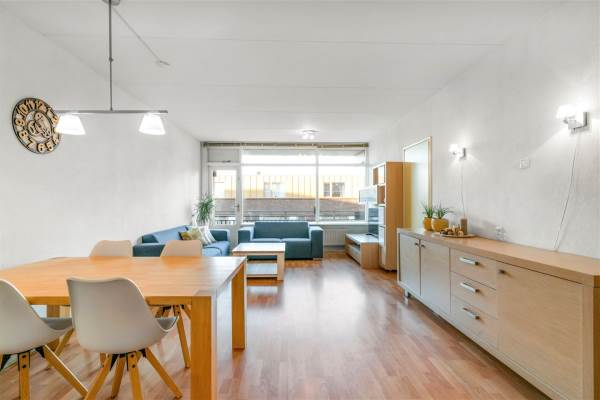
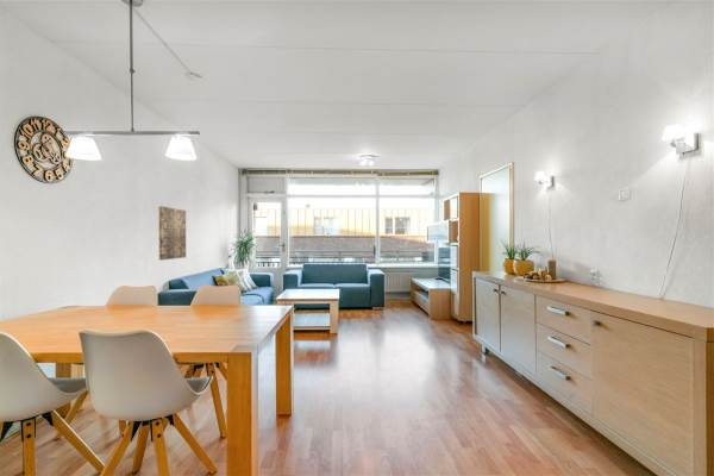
+ wall art [157,205,187,262]
